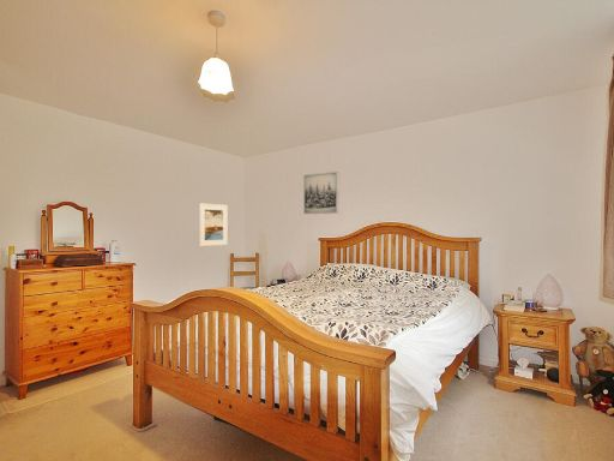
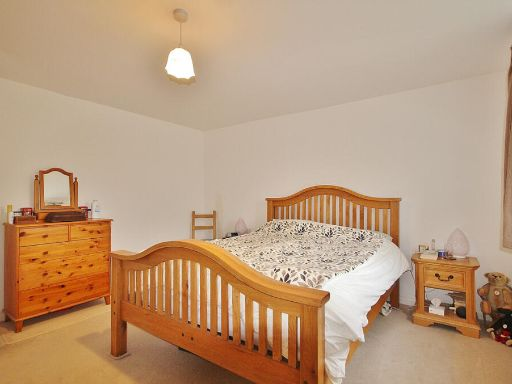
- wall art [302,170,339,215]
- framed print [198,203,229,247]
